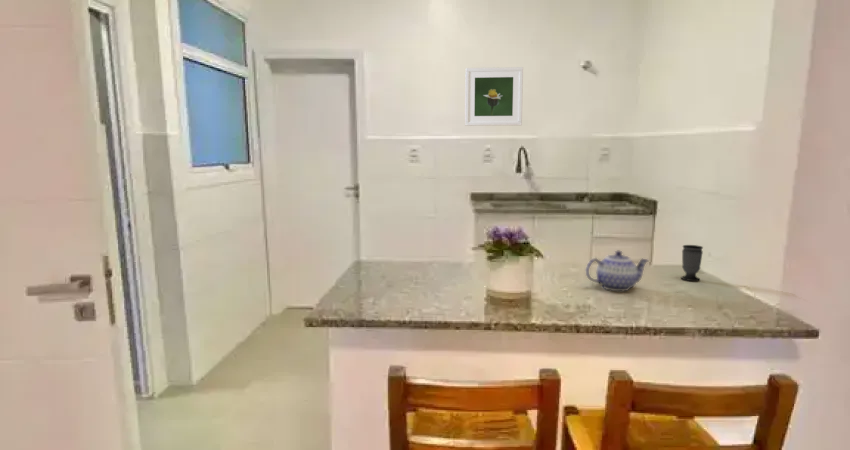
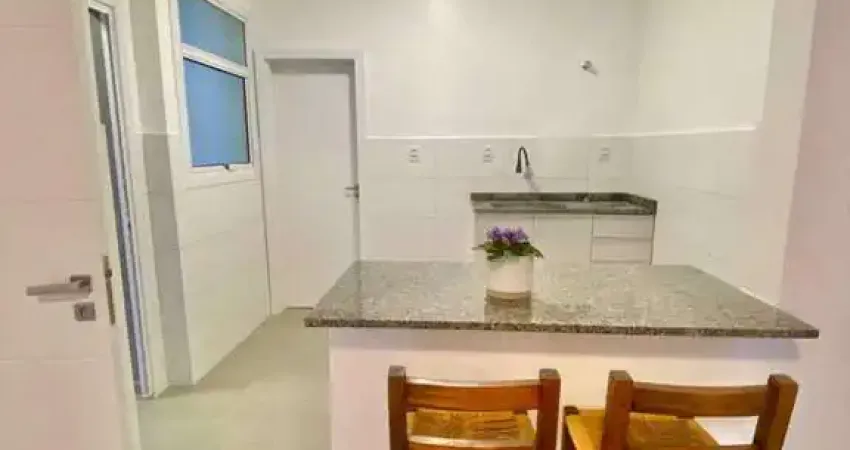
- teapot [585,250,650,292]
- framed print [464,66,524,127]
- cup [680,244,704,282]
